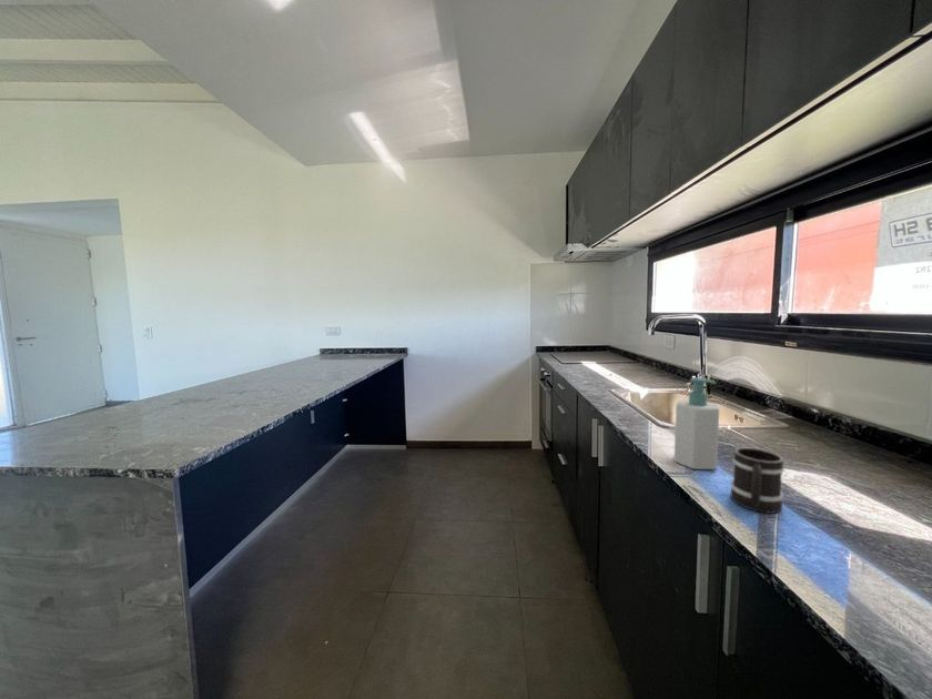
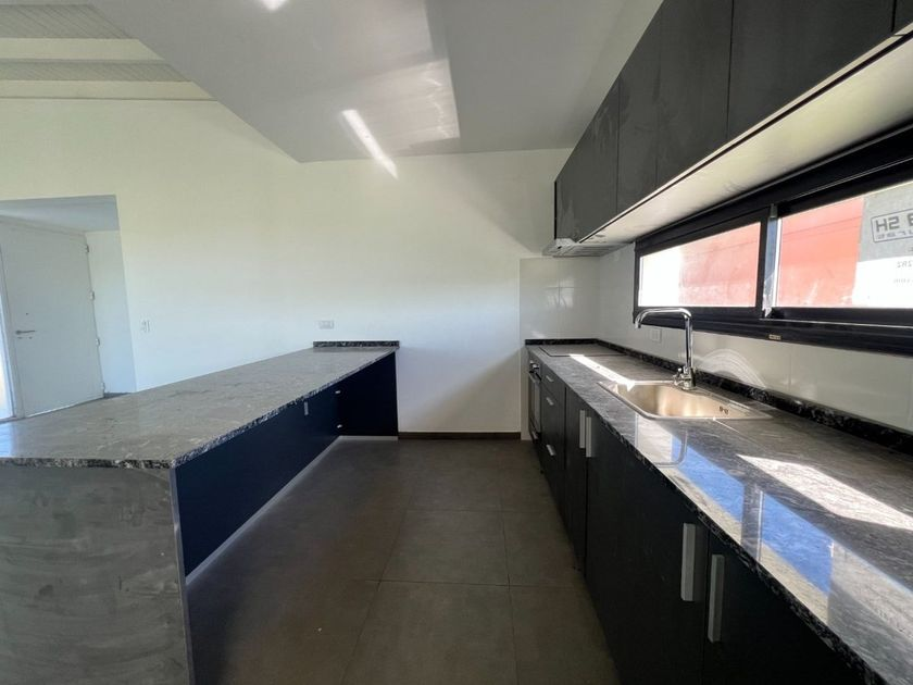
- soap bottle [672,377,721,470]
- mug [729,447,786,515]
